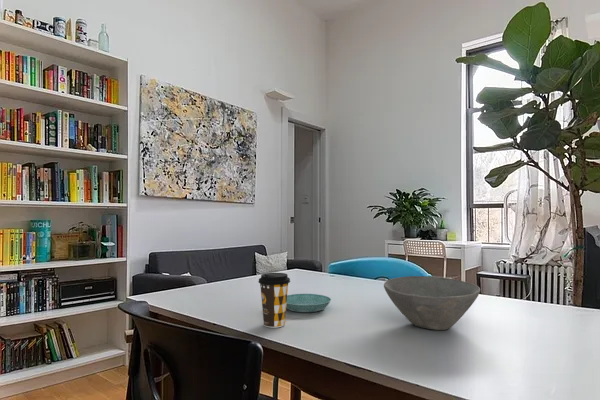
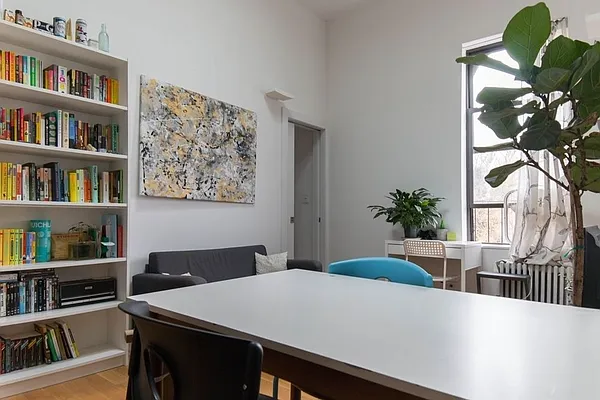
- saucer [286,293,332,313]
- coffee cup [257,272,291,329]
- bowl [383,275,481,331]
